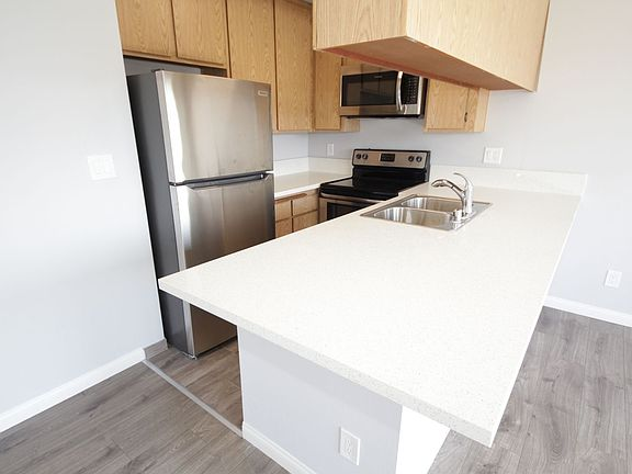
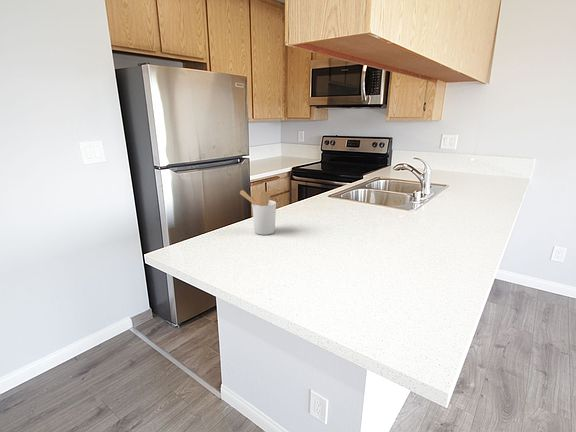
+ utensil holder [239,189,277,236]
